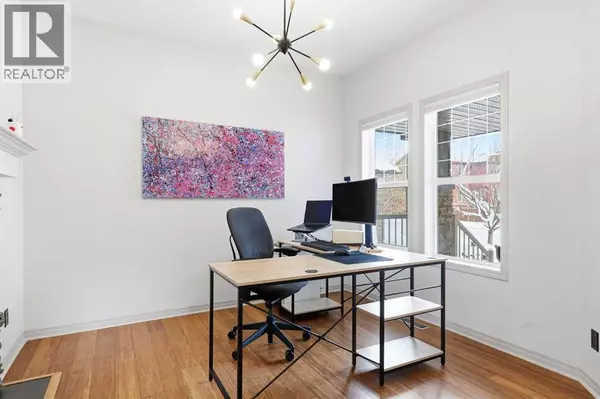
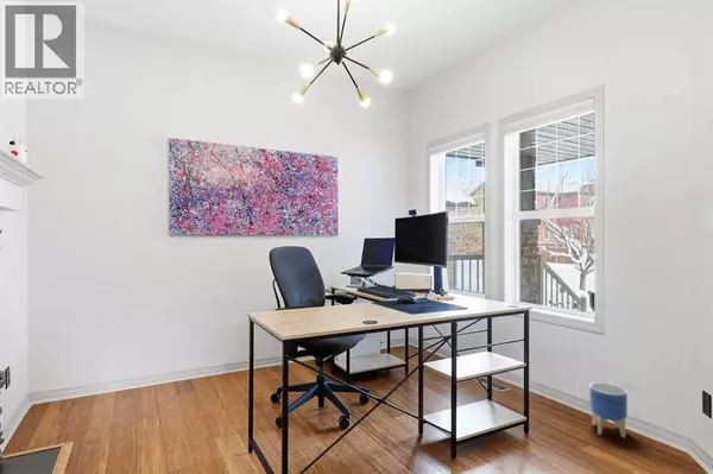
+ planter [589,381,629,440]
